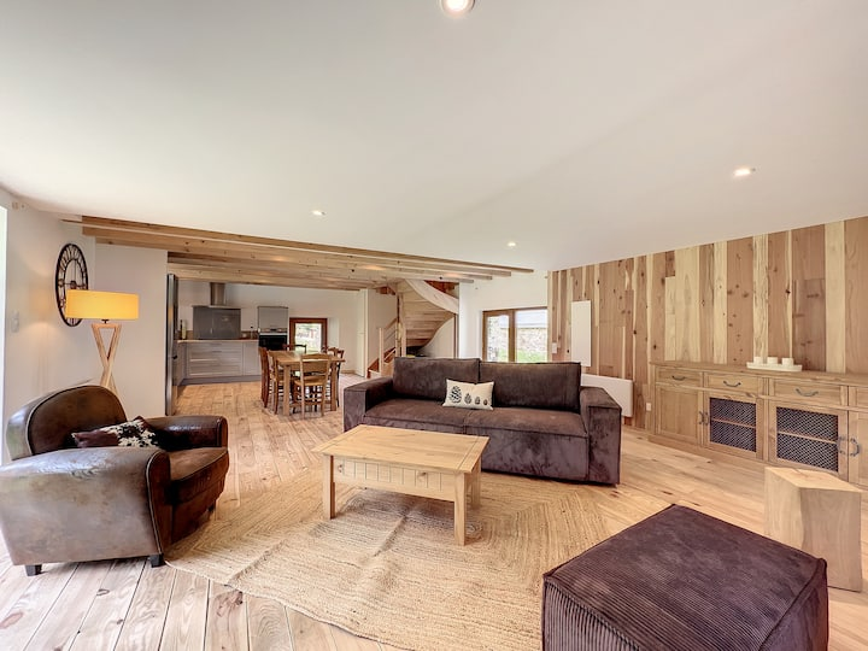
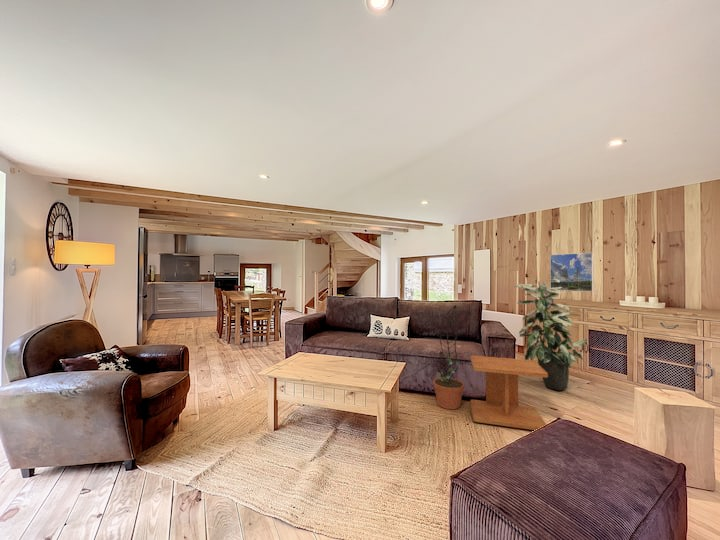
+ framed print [549,252,595,293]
+ decorative plant [432,304,465,410]
+ side table [469,354,548,431]
+ indoor plant [513,279,588,391]
